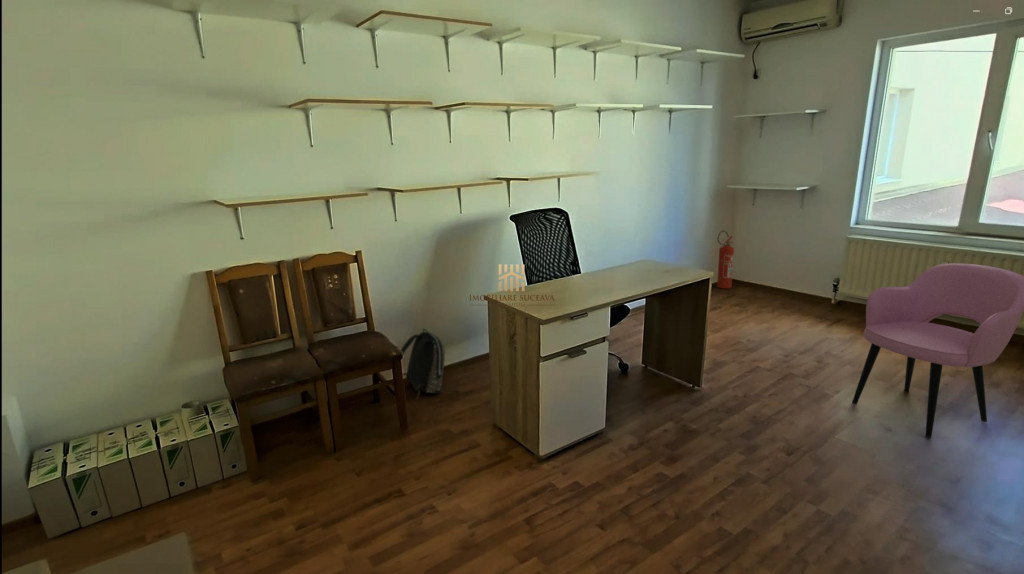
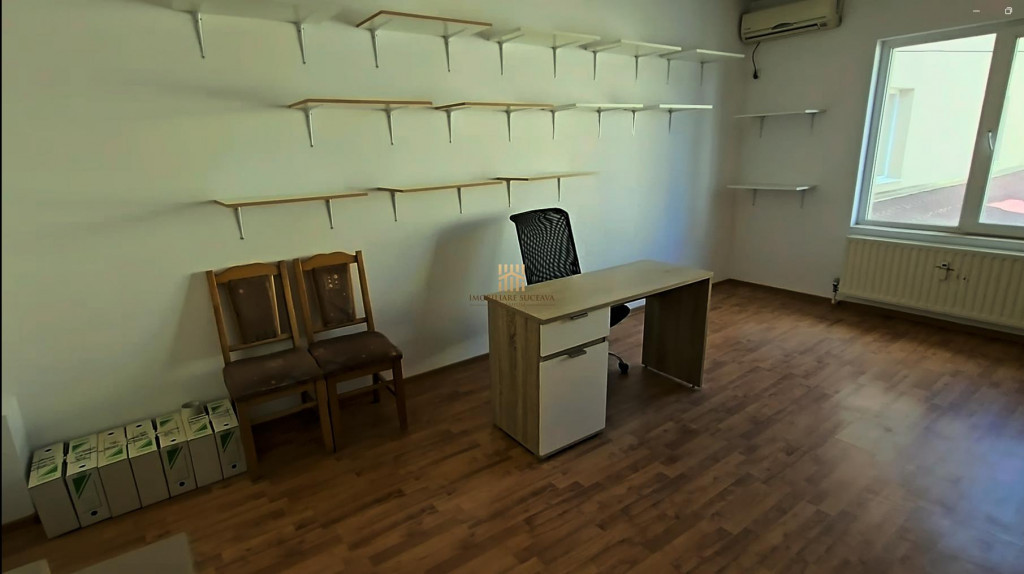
- armchair [851,262,1024,439]
- backpack [400,328,446,401]
- fire extinguisher [716,230,735,290]
